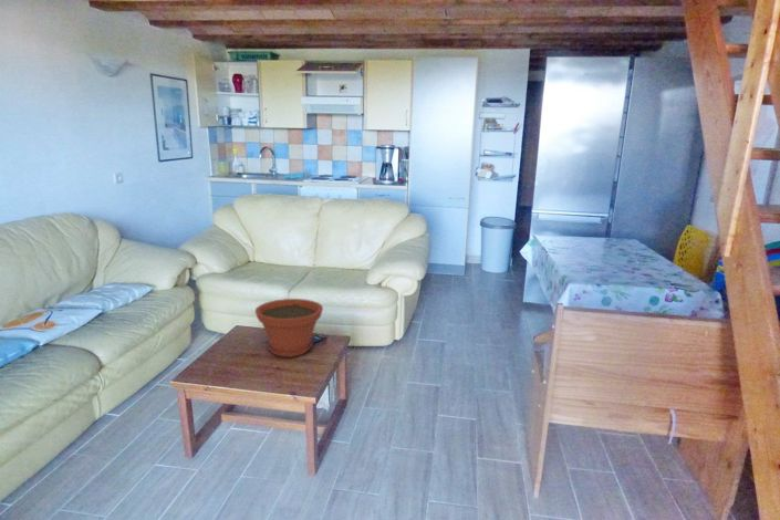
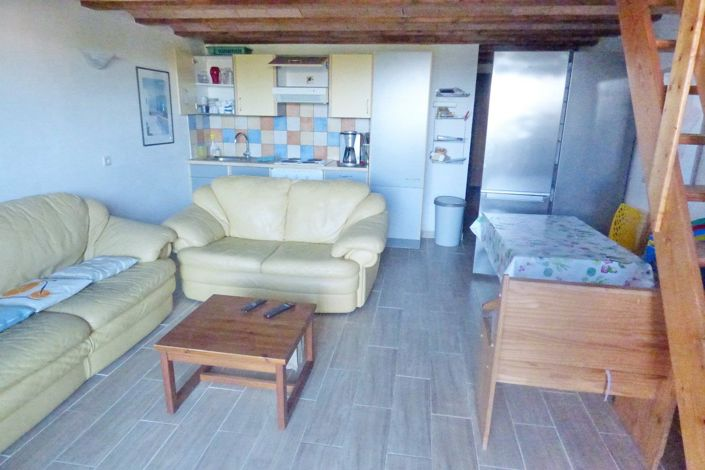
- plant pot [253,298,324,358]
